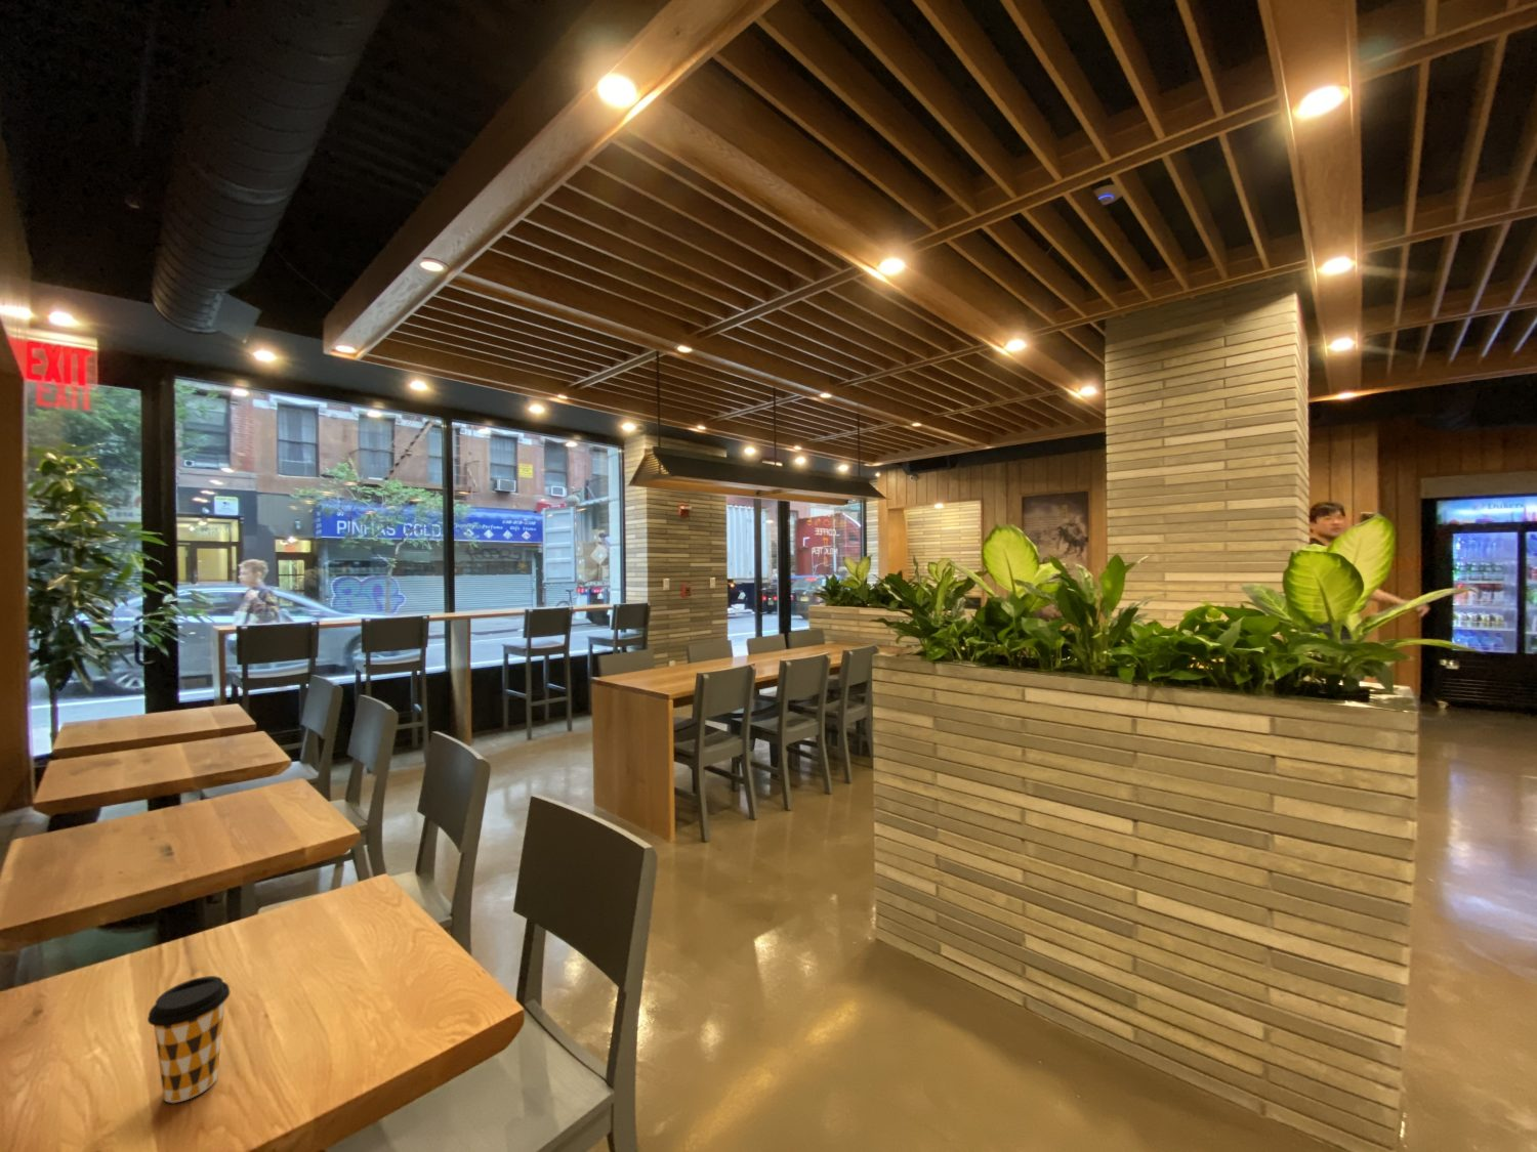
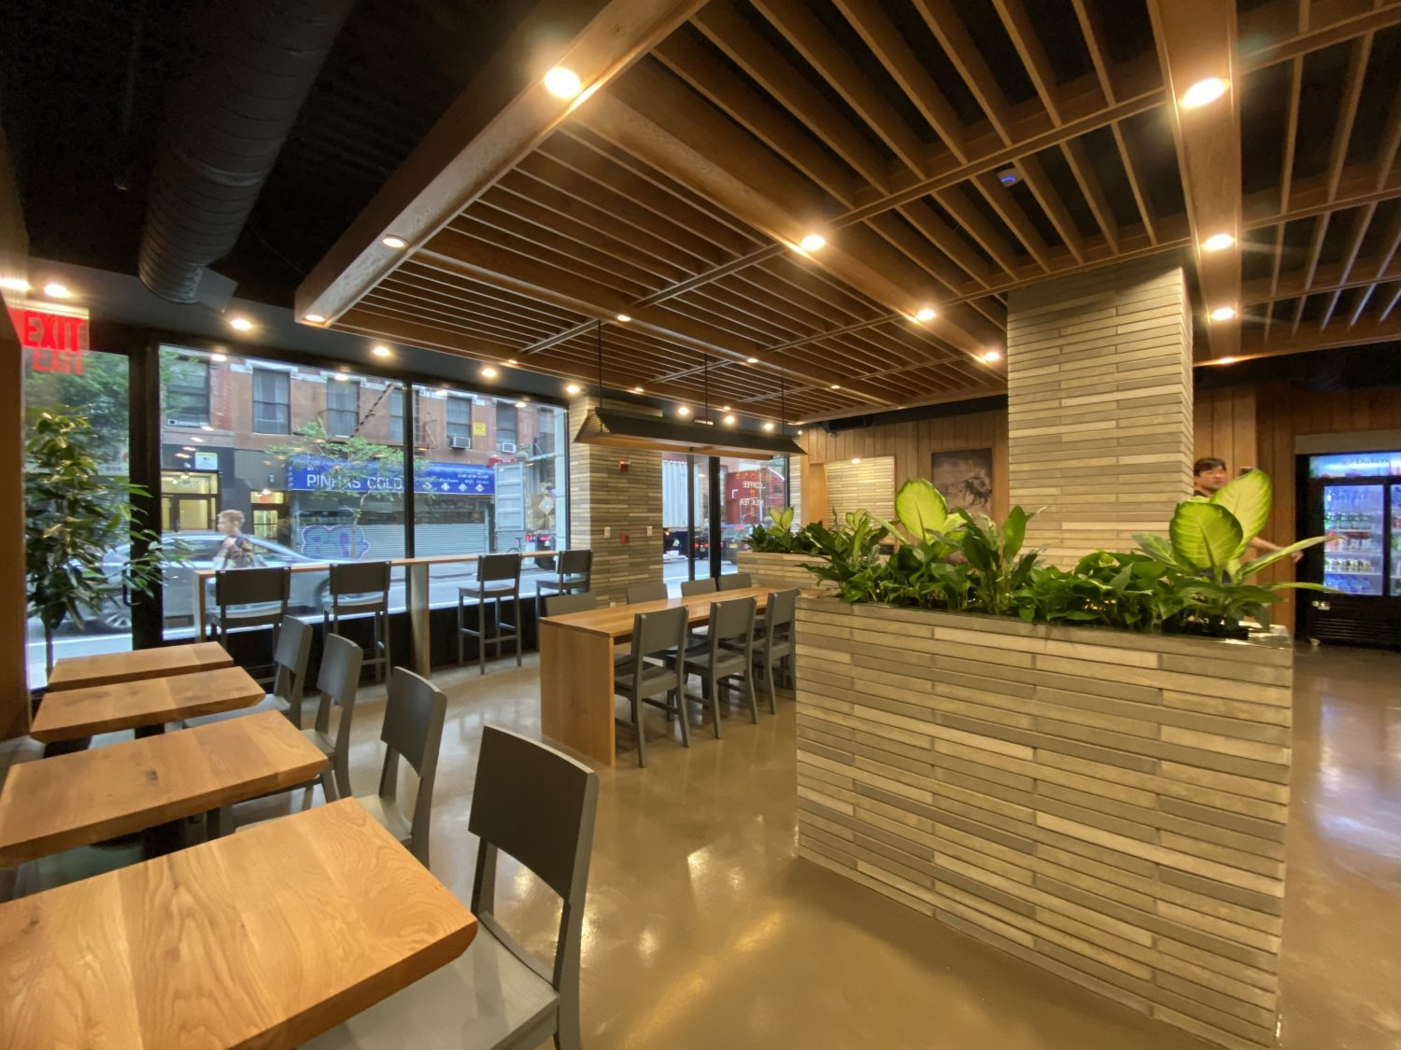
- coffee cup [146,975,231,1104]
